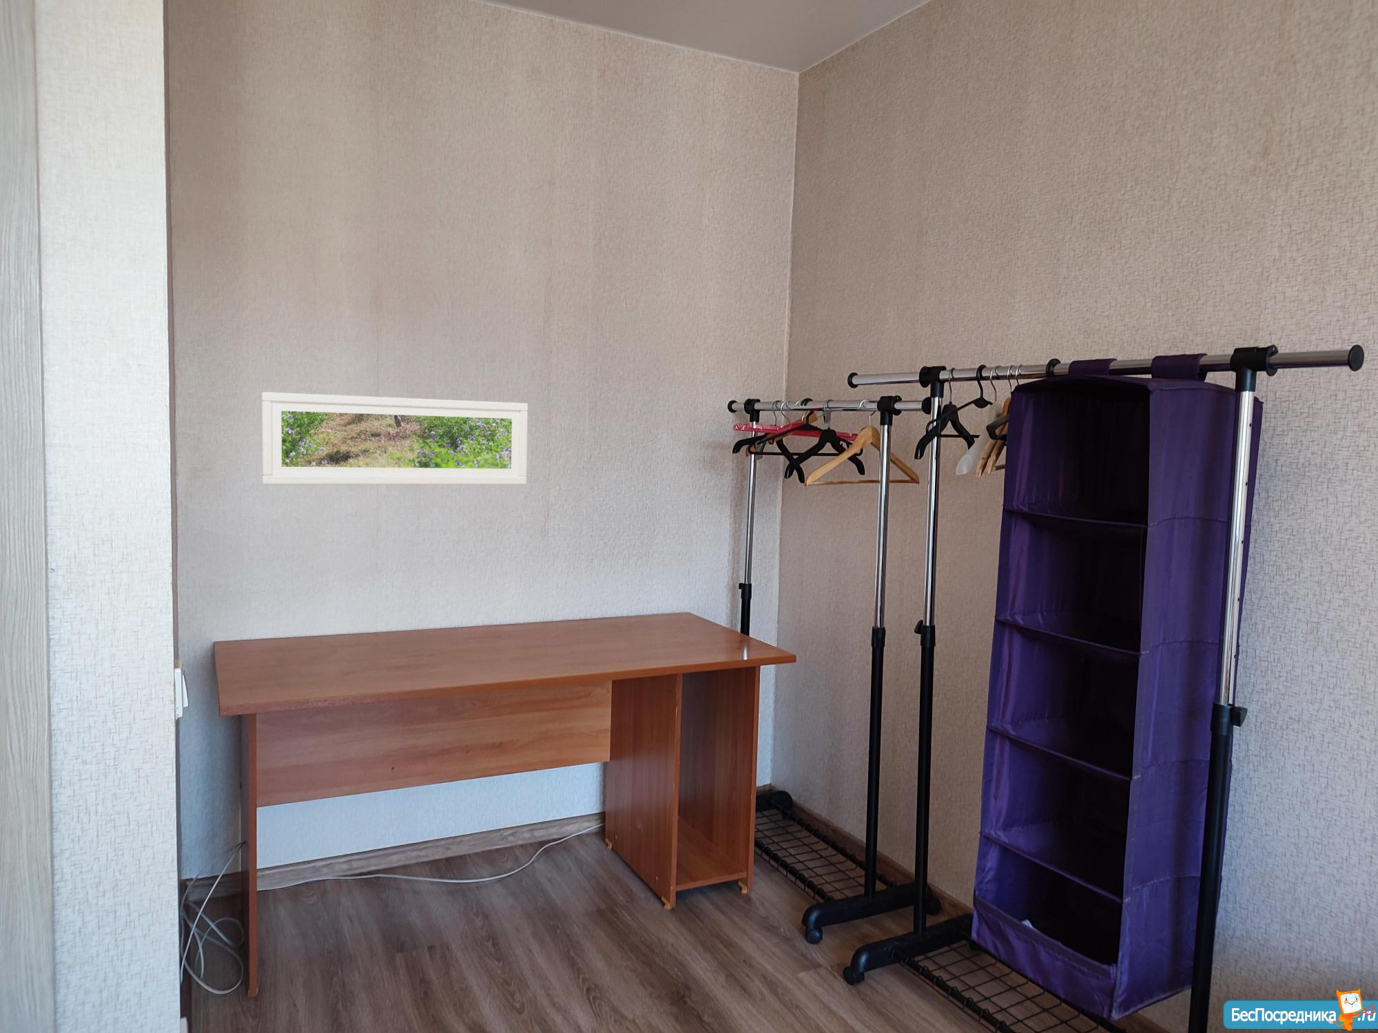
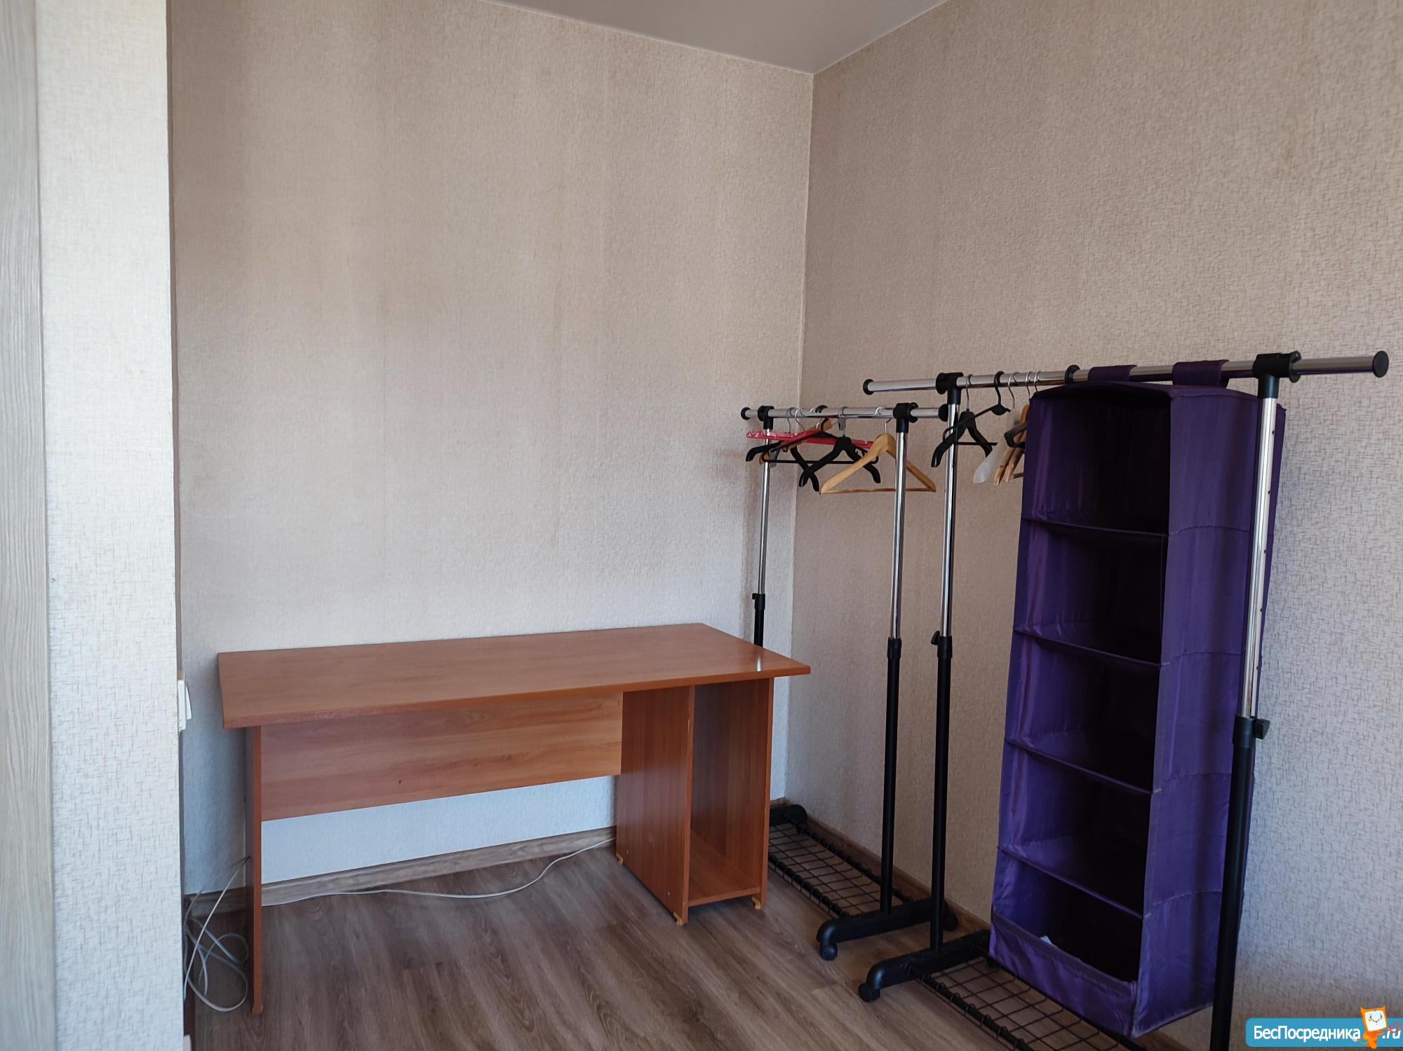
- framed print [260,391,528,485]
